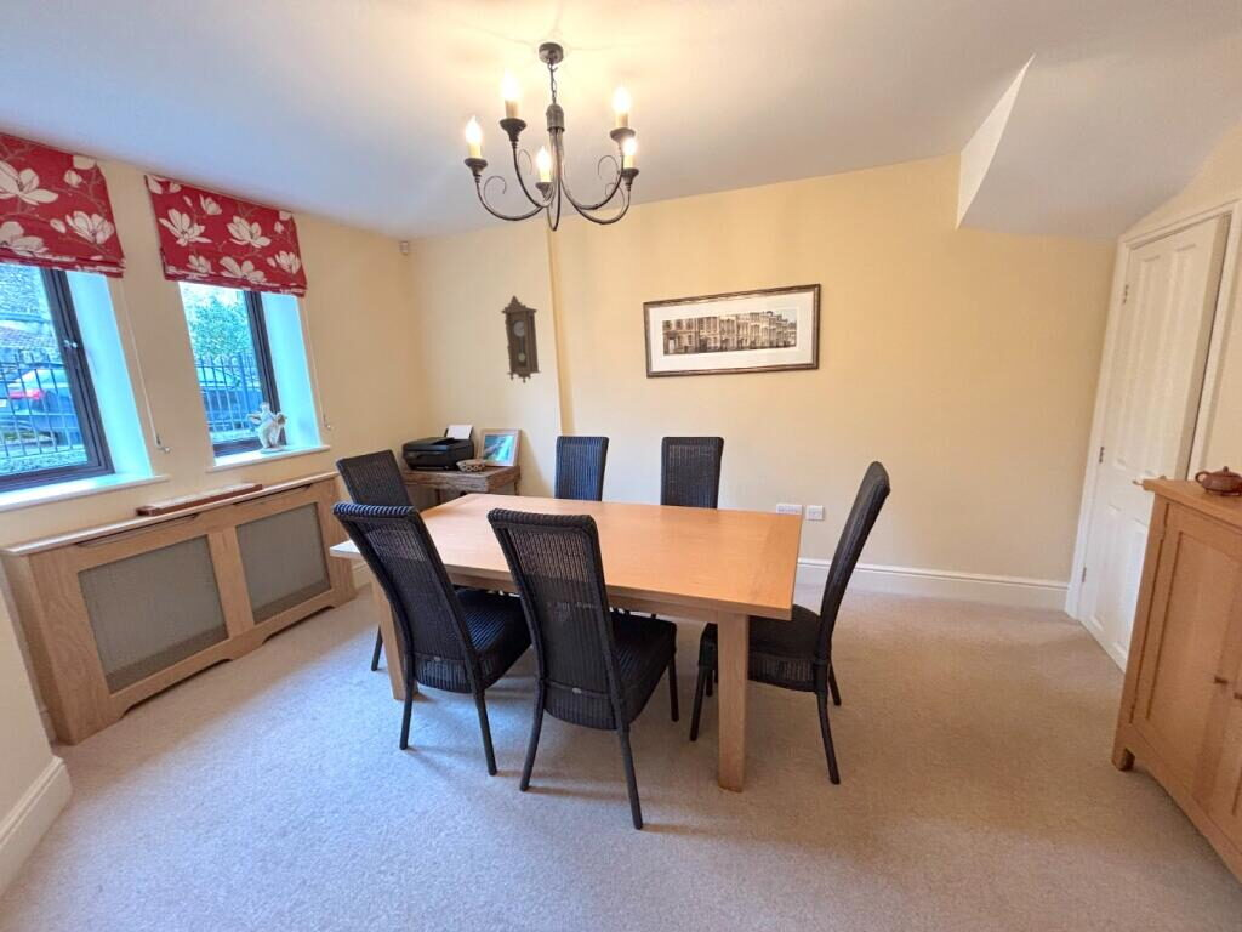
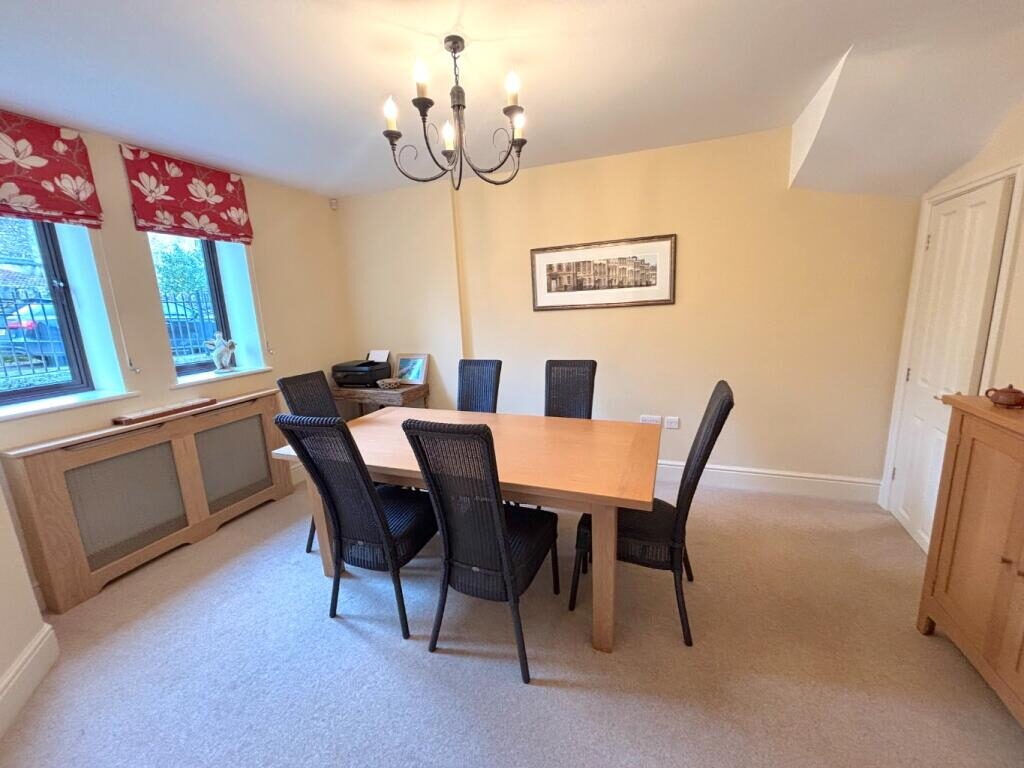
- pendulum clock [500,294,542,385]
